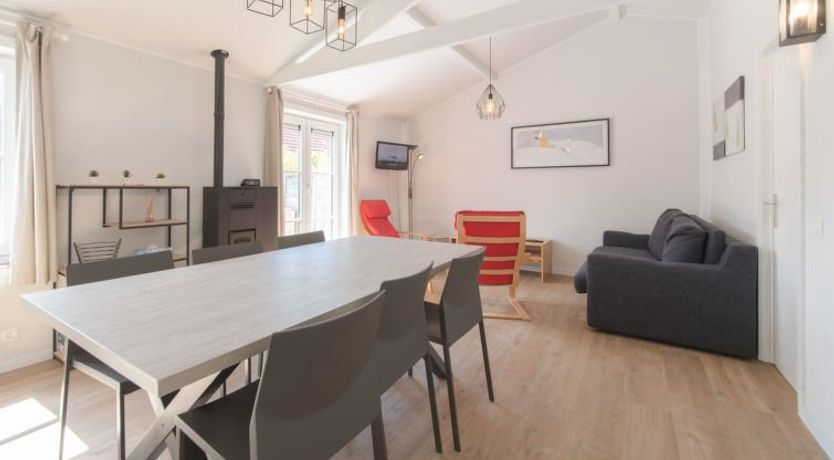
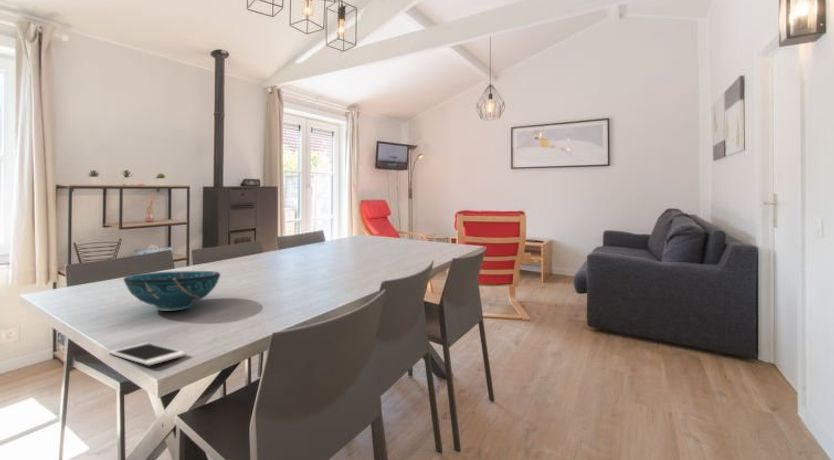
+ cell phone [108,342,187,366]
+ decorative bowl [123,270,221,312]
